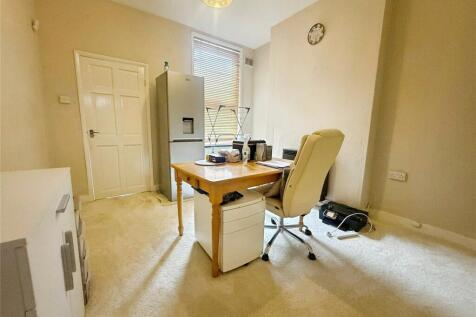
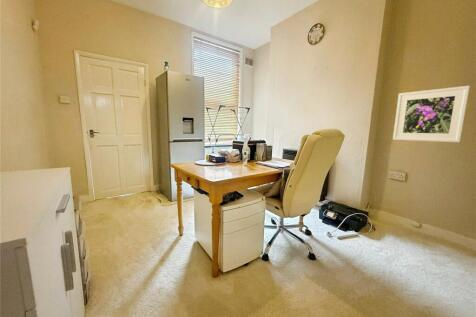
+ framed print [392,85,471,143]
